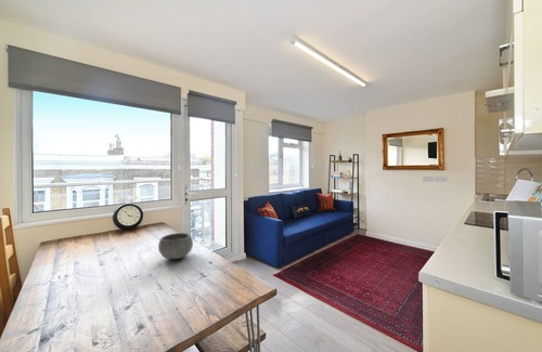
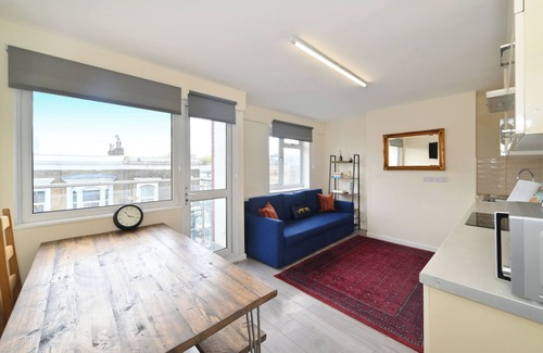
- bowl [157,232,194,260]
